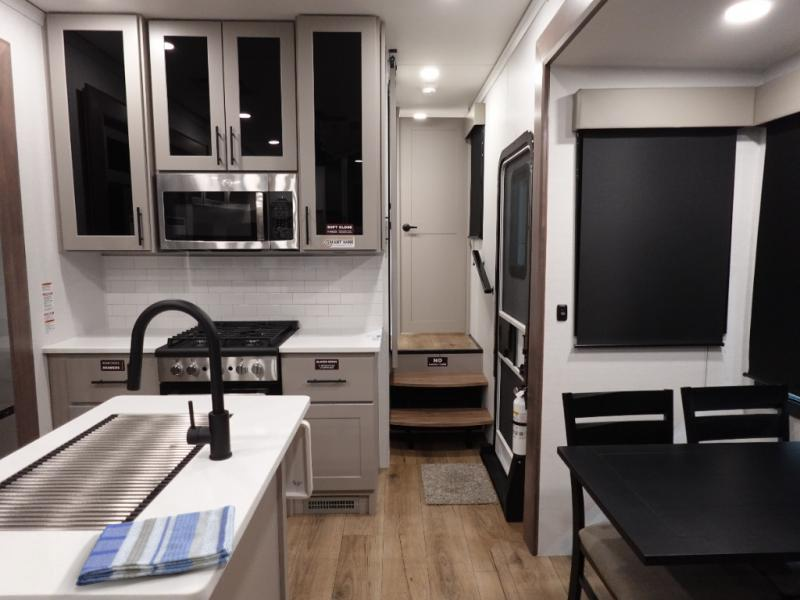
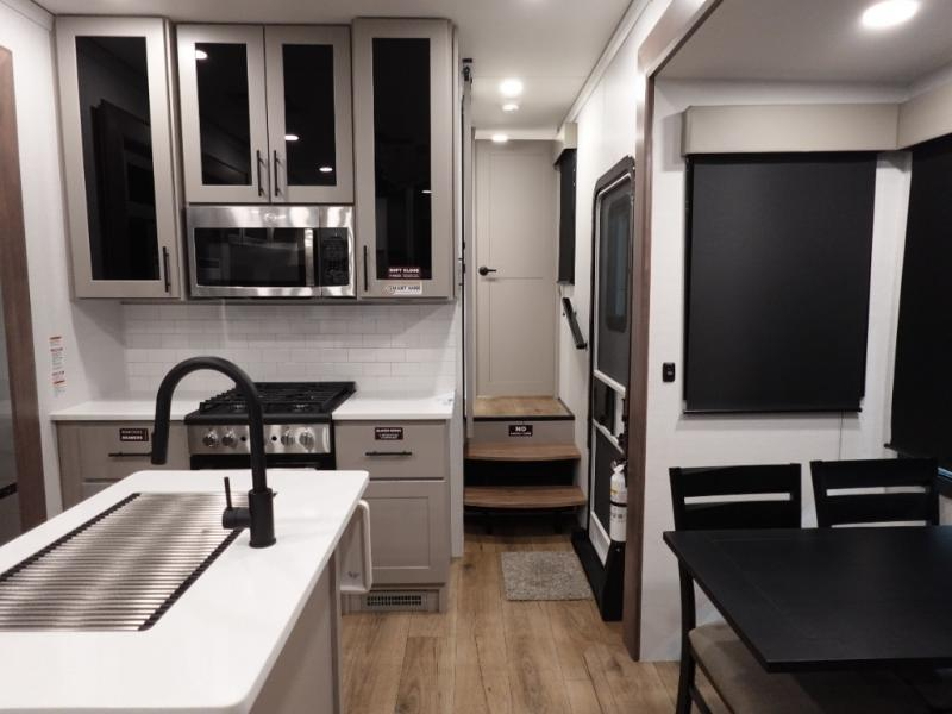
- dish towel [75,504,236,587]
